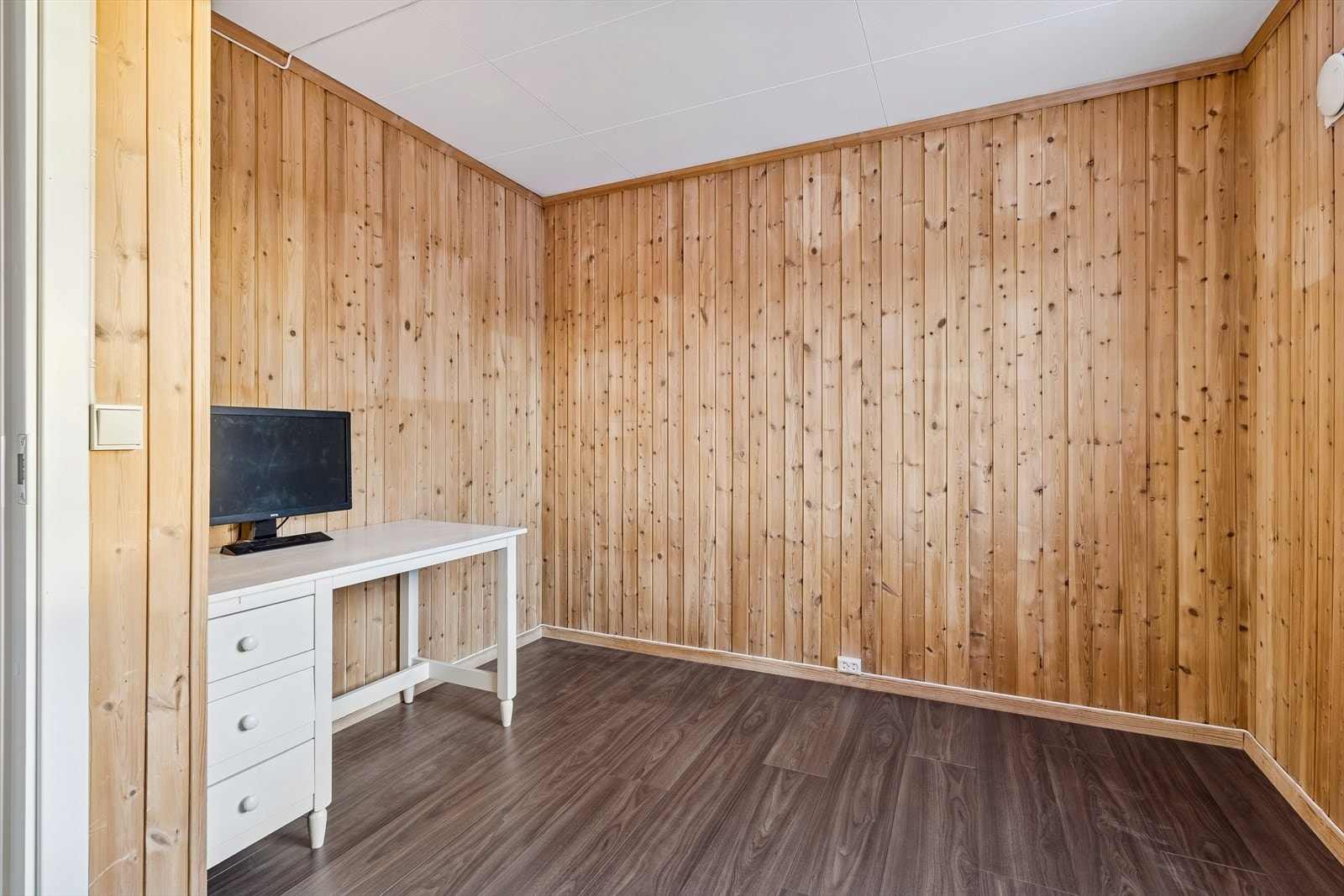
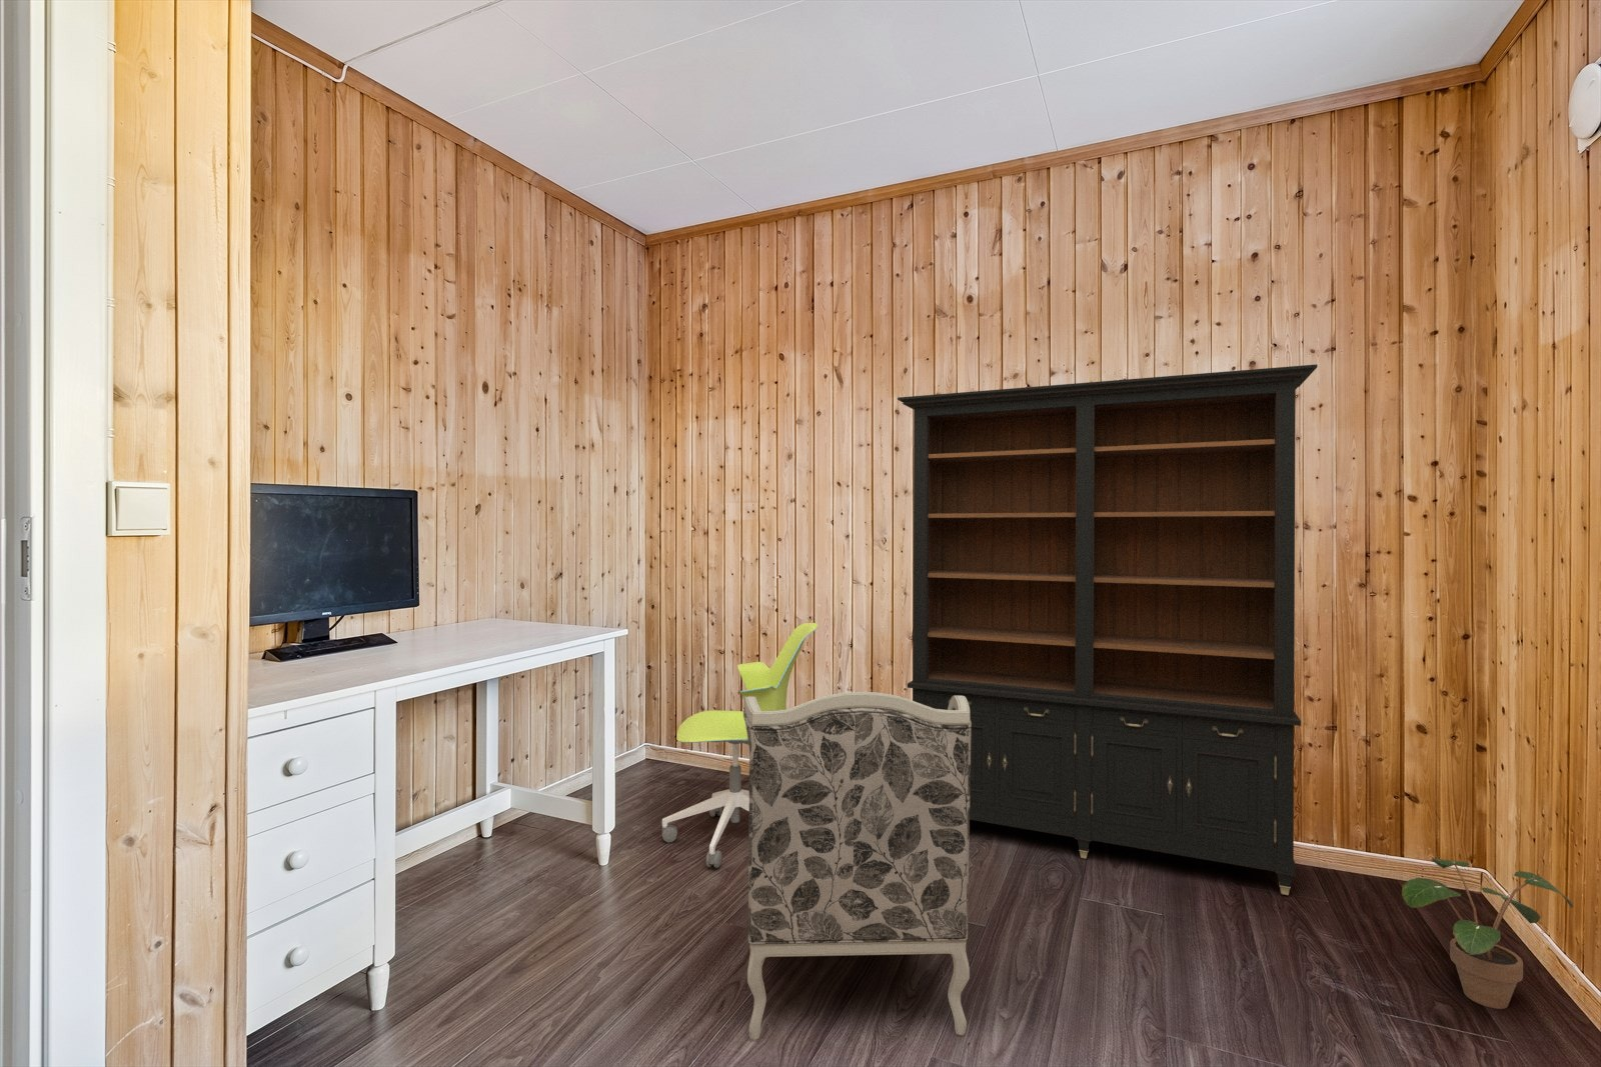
+ office chair [661,622,818,869]
+ potted plant [1401,857,1574,1010]
+ bookcase [897,363,1319,896]
+ armchair [742,691,972,1041]
